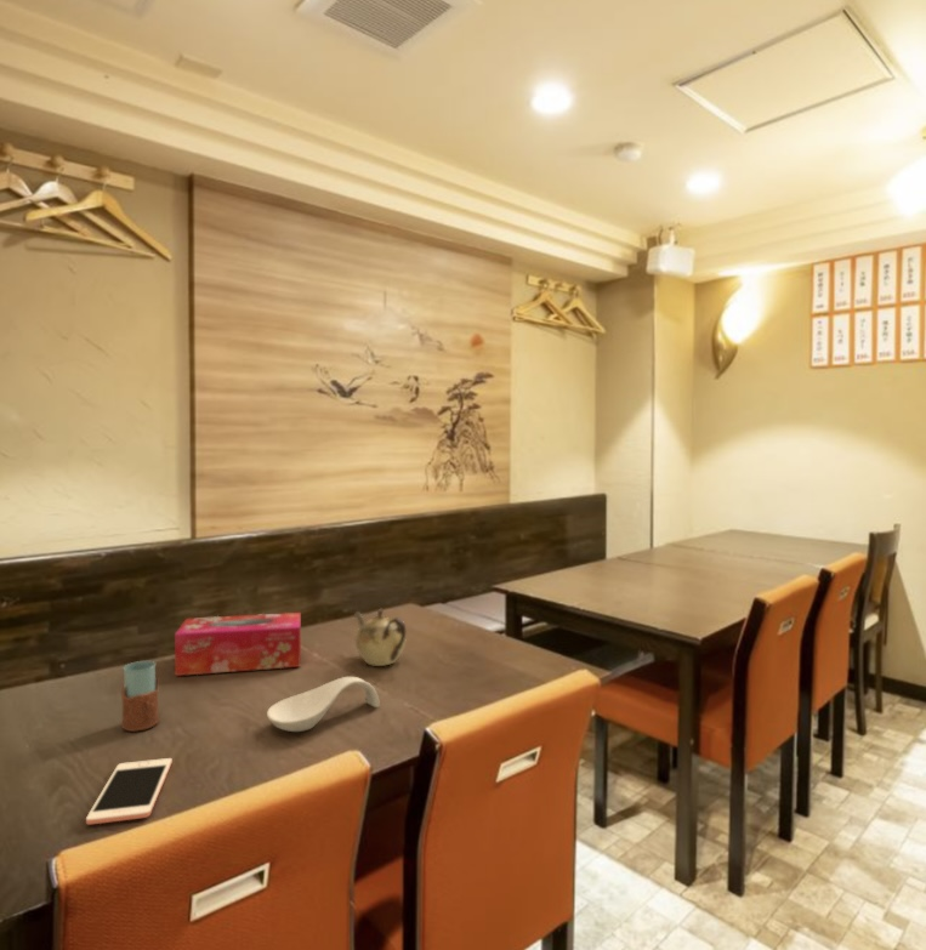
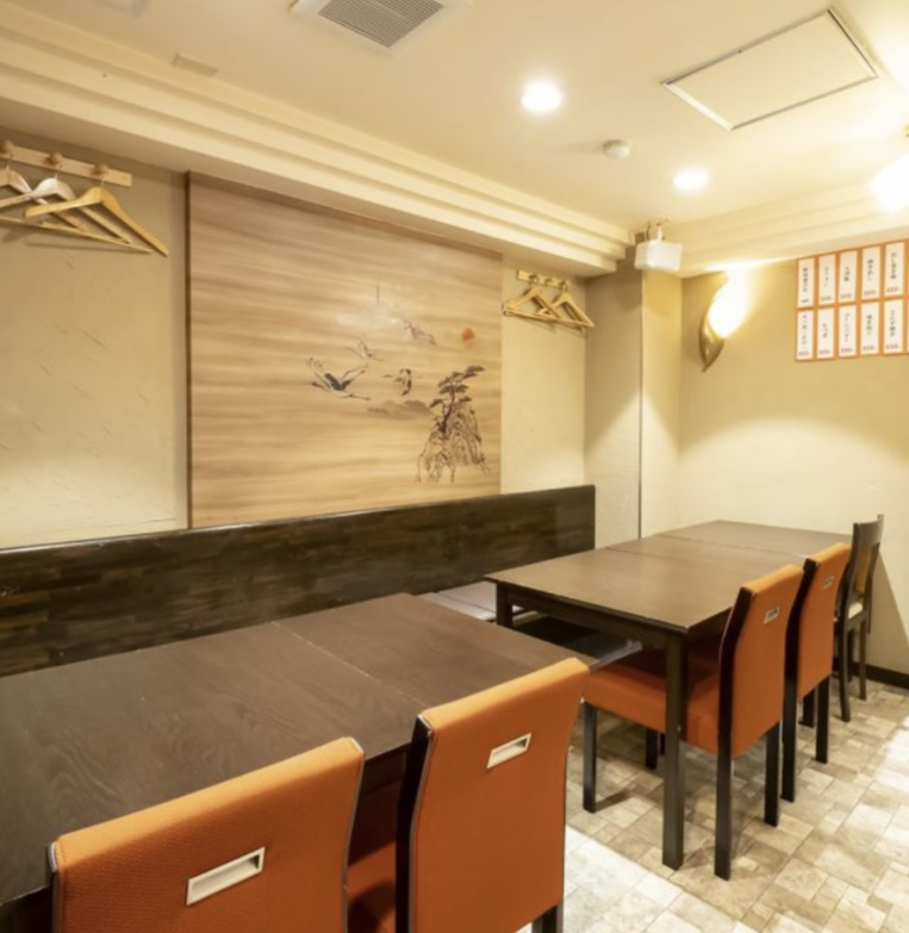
- tissue box [174,611,302,677]
- spoon rest [266,676,381,733]
- cell phone [85,757,174,826]
- drinking glass [120,660,160,733]
- teapot [352,608,408,667]
